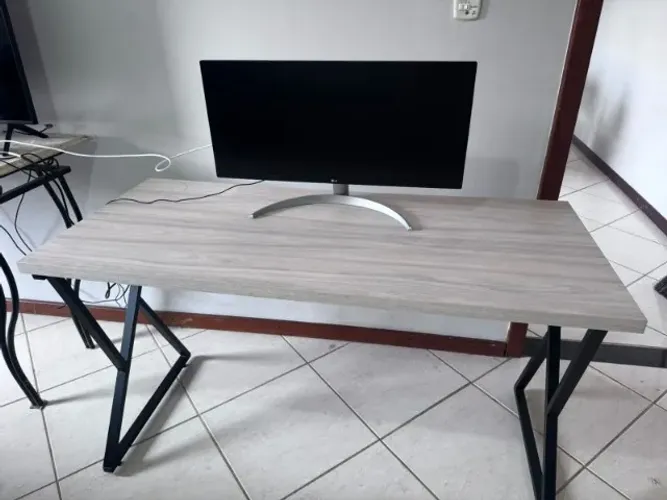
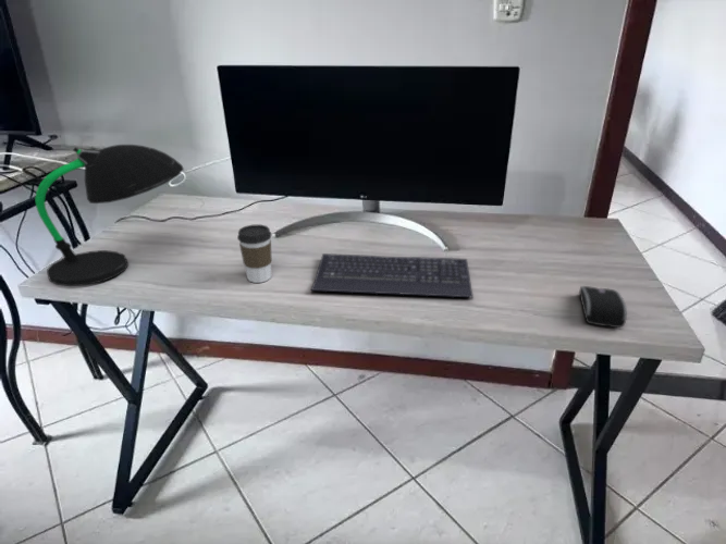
+ desk lamp [34,144,185,287]
+ coffee cup [236,223,273,284]
+ computer mouse [578,285,628,329]
+ keyboard [309,252,475,298]
